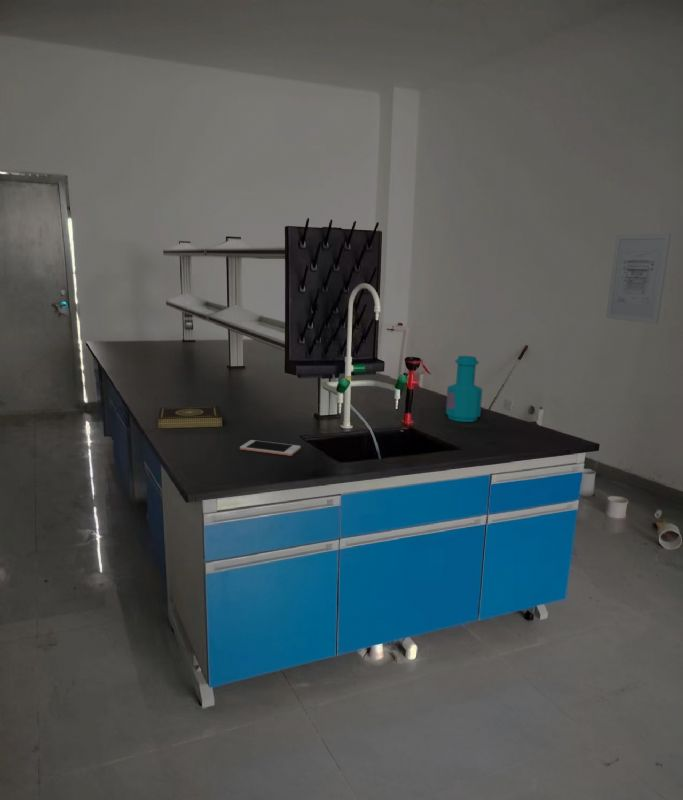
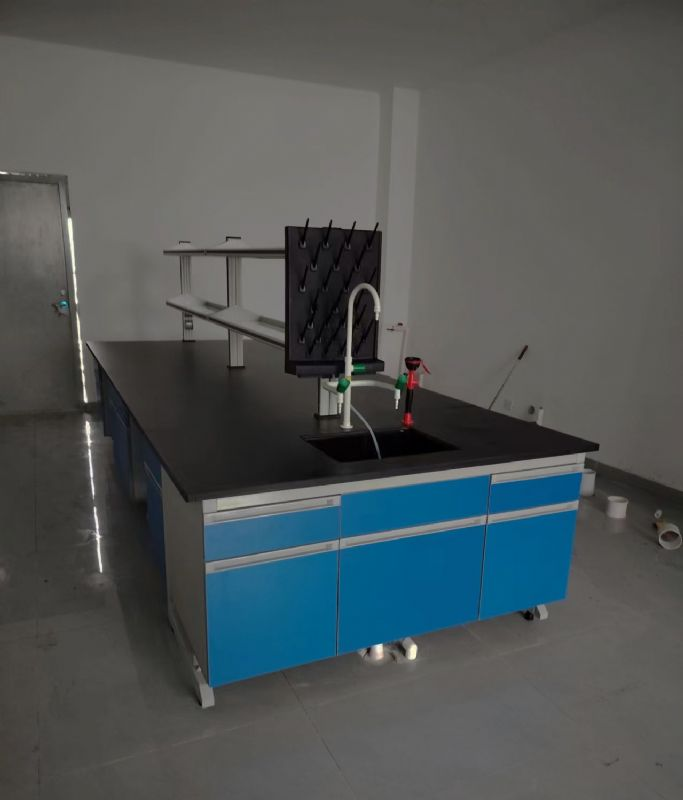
- cell phone [239,439,302,457]
- bottle [445,355,483,423]
- wall art [605,232,672,325]
- book [157,405,223,430]
